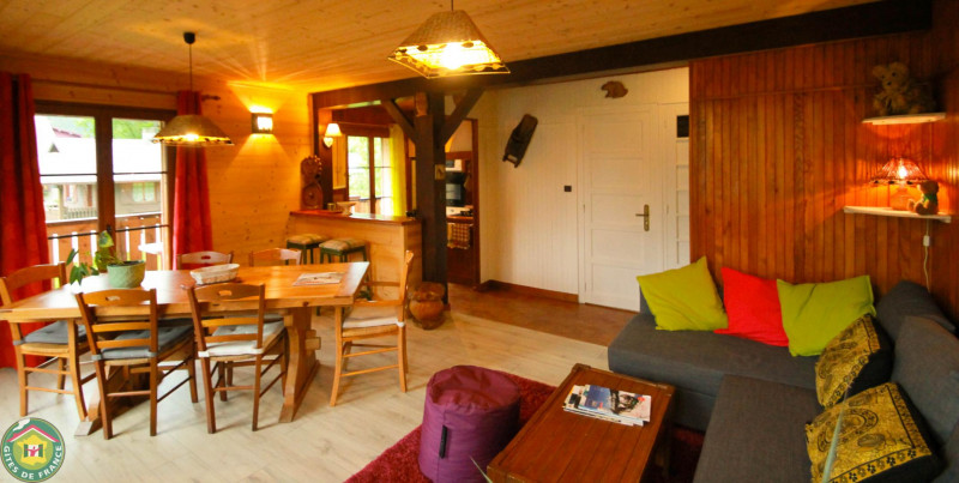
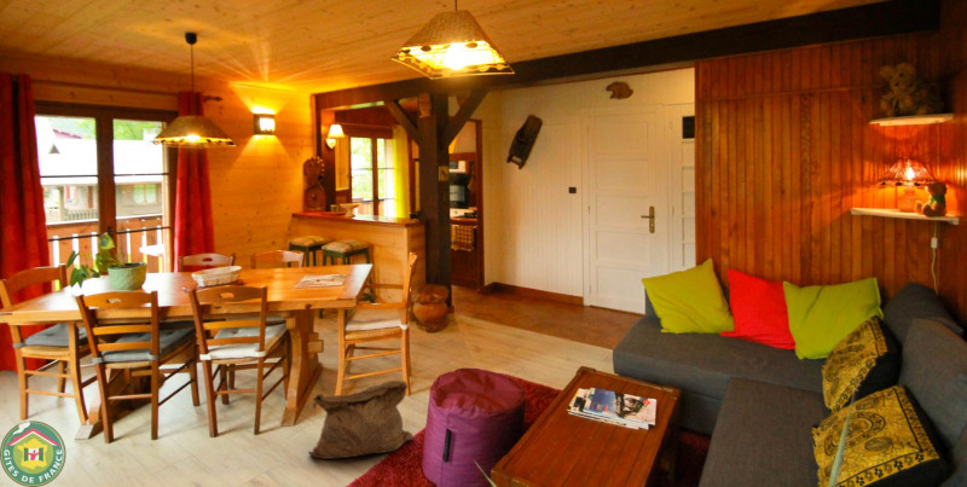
+ bag [307,379,415,460]
